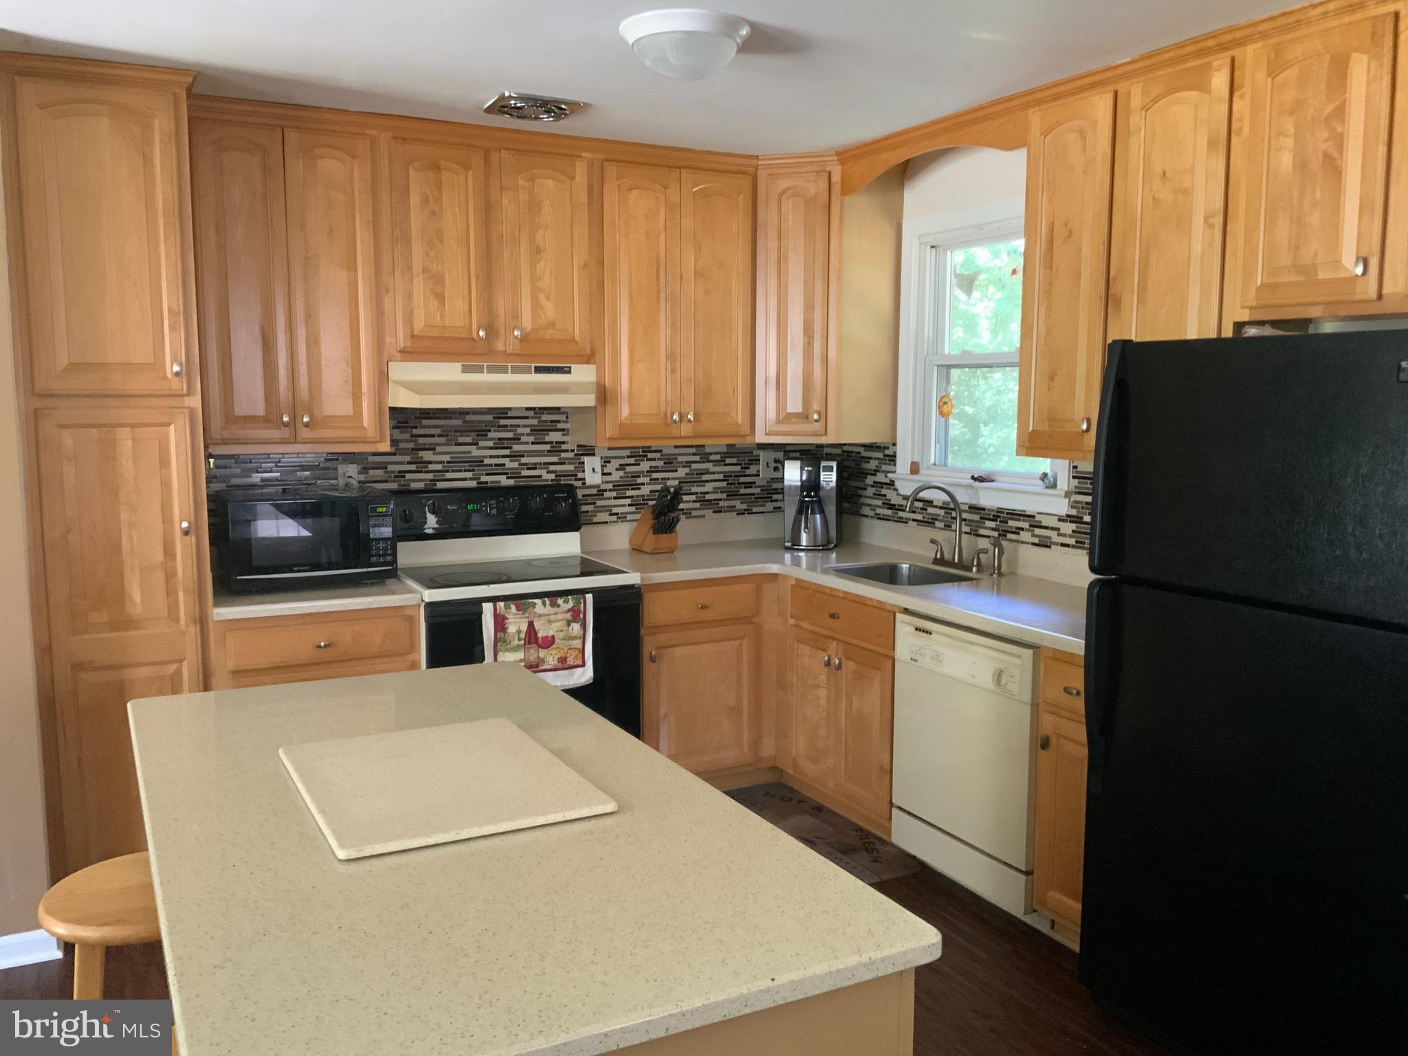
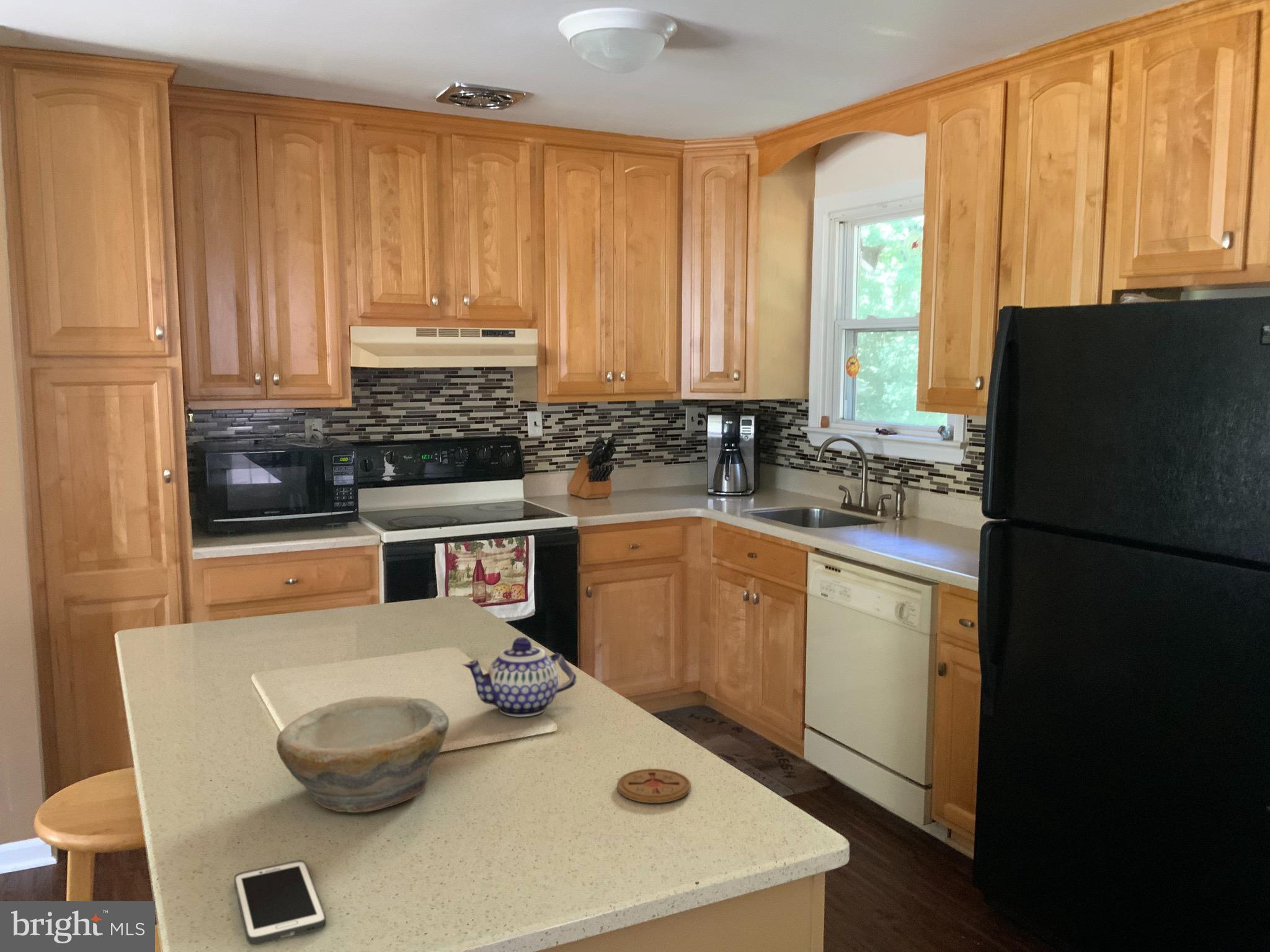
+ teapot [461,637,577,718]
+ coaster [616,768,691,804]
+ bowl [276,695,450,813]
+ cell phone [234,860,327,946]
